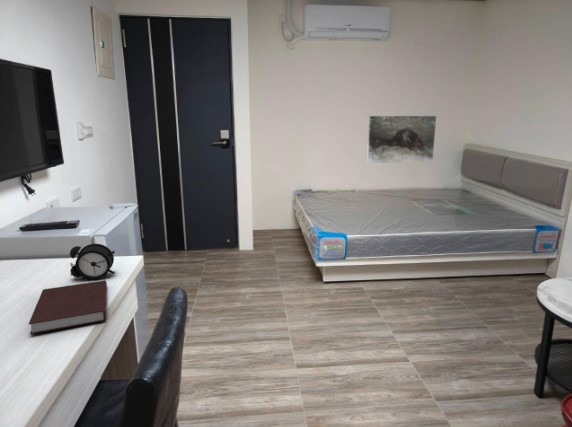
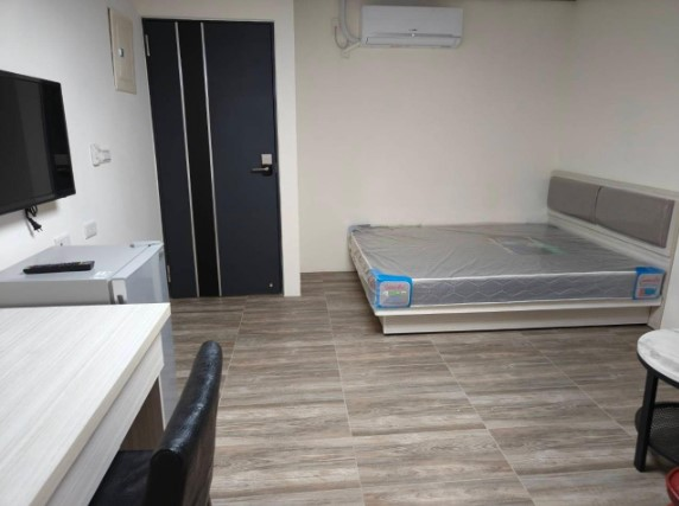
- alarm clock [68,243,116,281]
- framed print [366,115,438,164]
- notebook [28,279,108,335]
